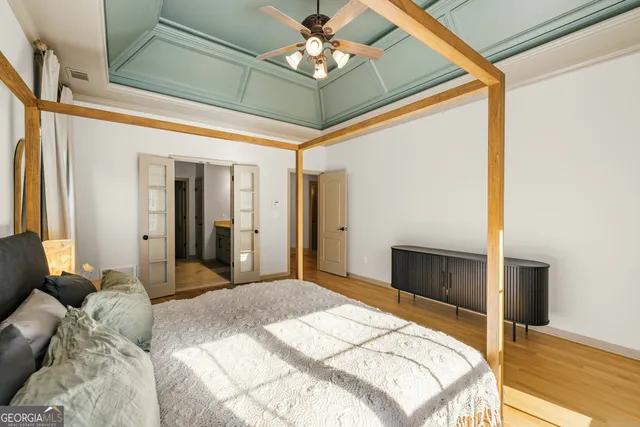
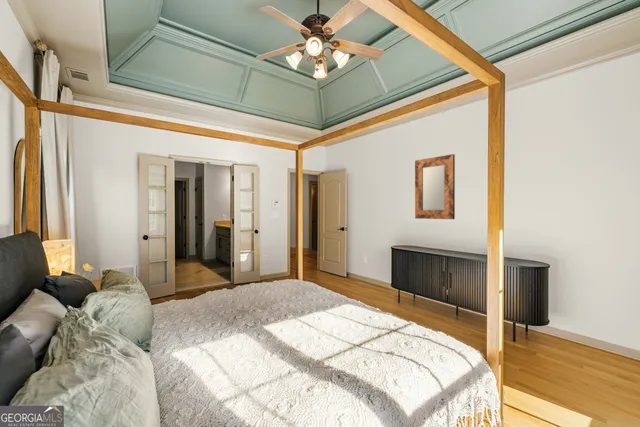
+ home mirror [414,153,456,220]
